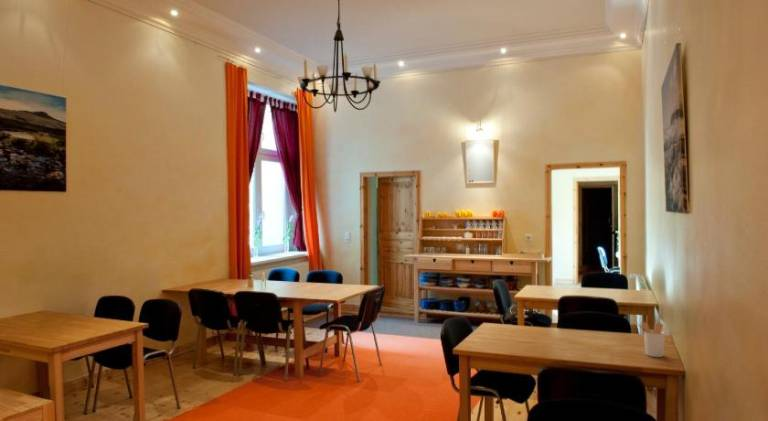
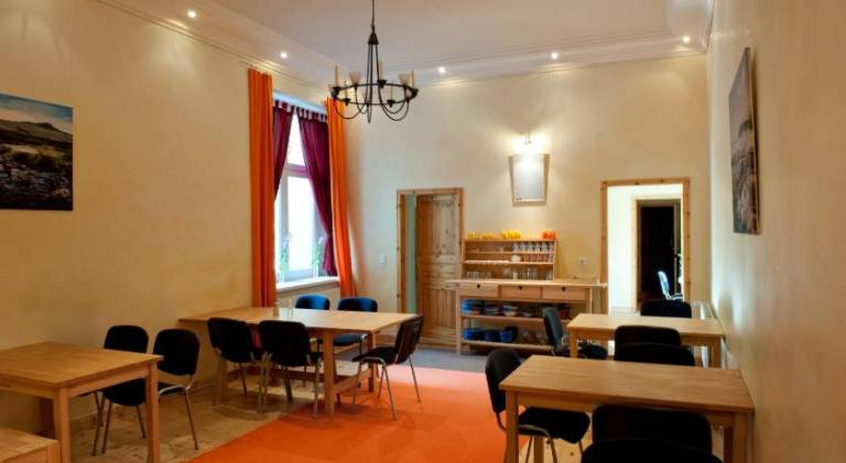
- utensil holder [634,320,666,358]
